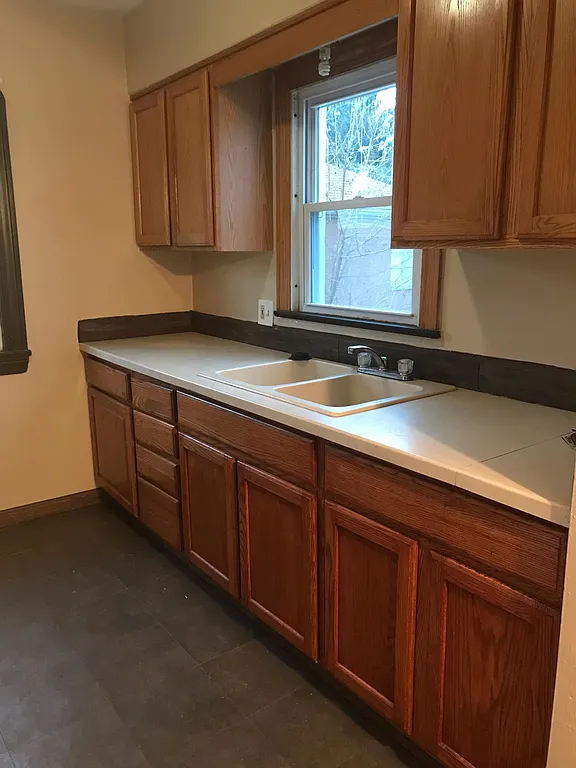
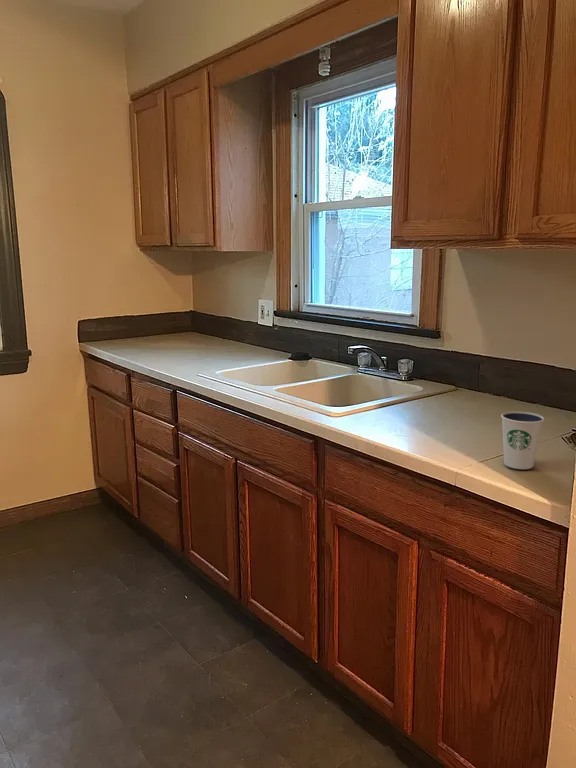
+ dixie cup [500,410,545,470]
